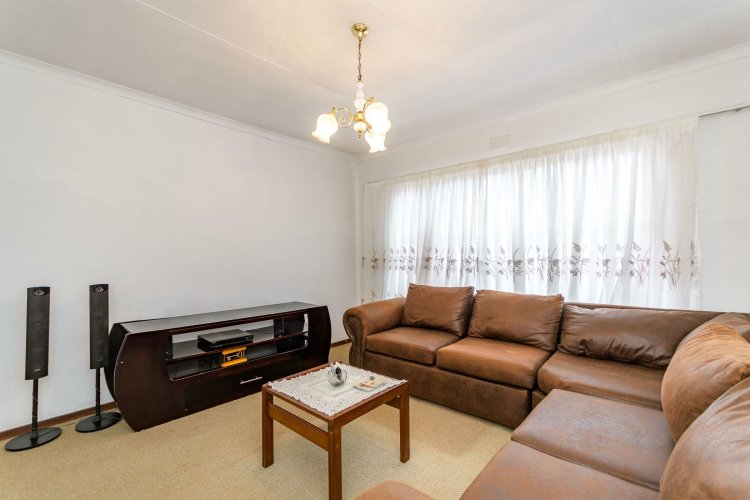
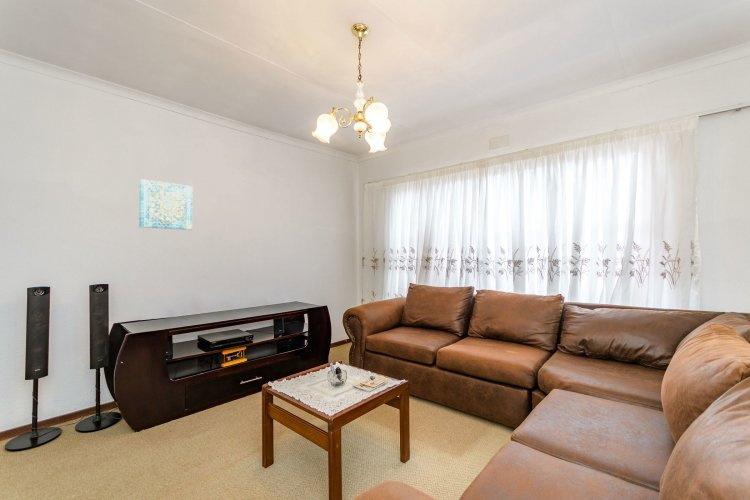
+ wall art [138,178,193,231]
